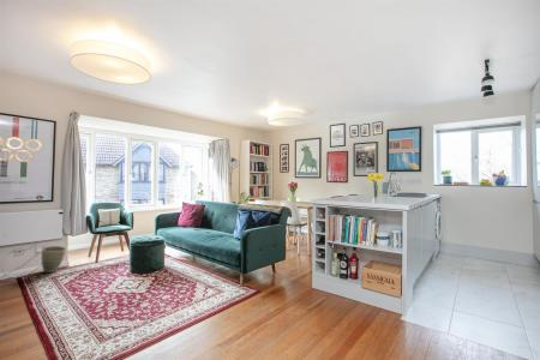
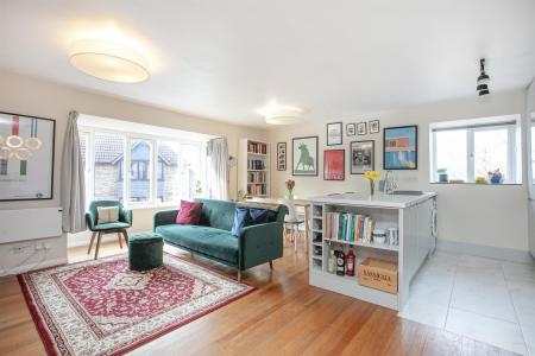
- vase [40,245,68,274]
